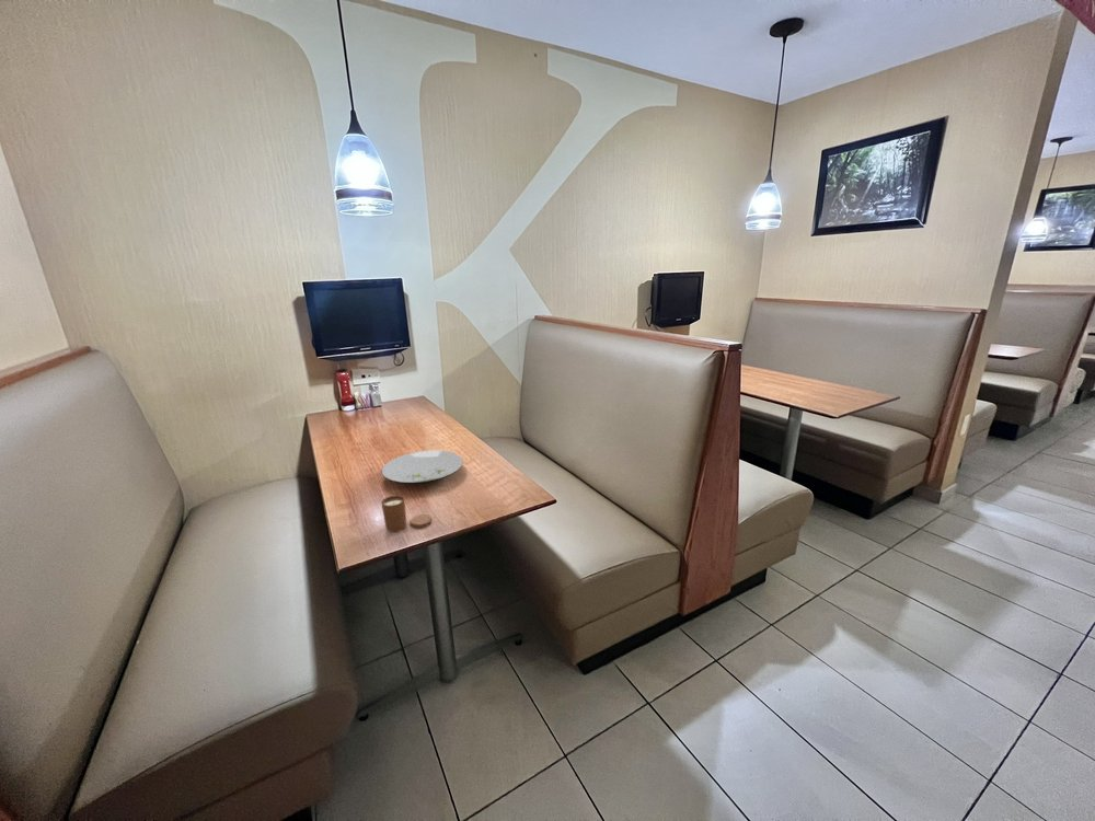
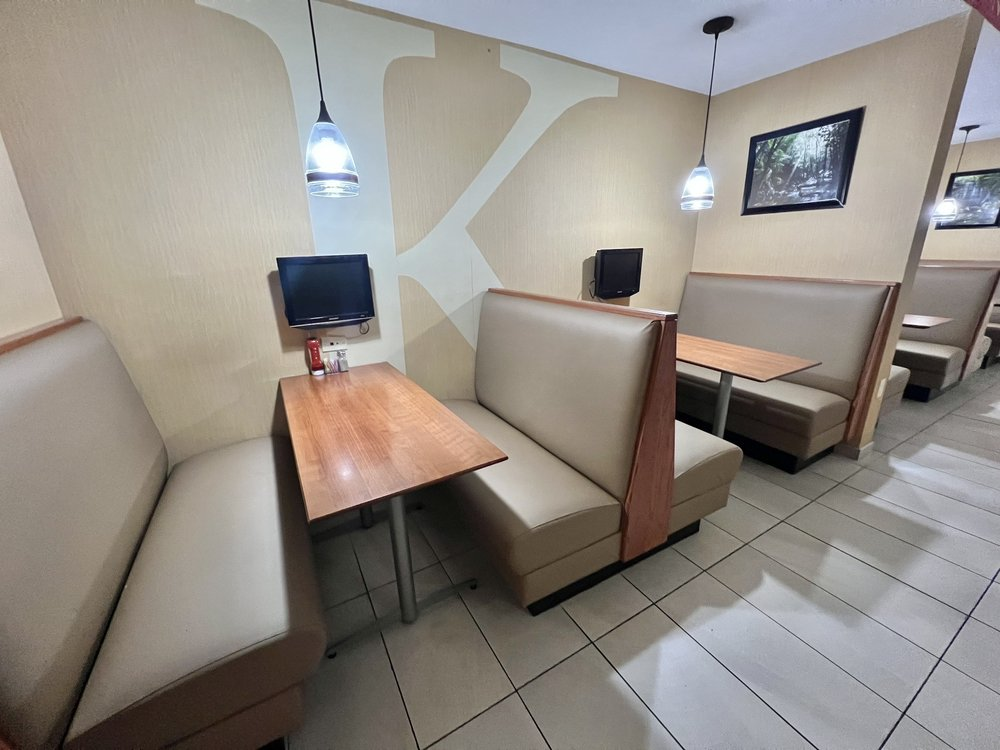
- plate [381,450,464,484]
- candle [380,494,433,533]
